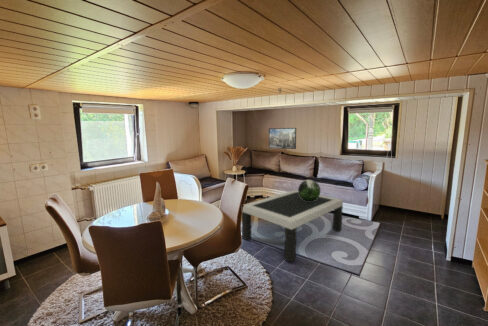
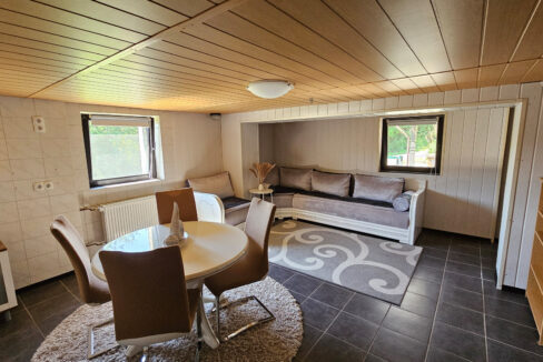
- coffee table [241,189,344,263]
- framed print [268,127,297,150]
- decorative sphere [297,179,321,201]
